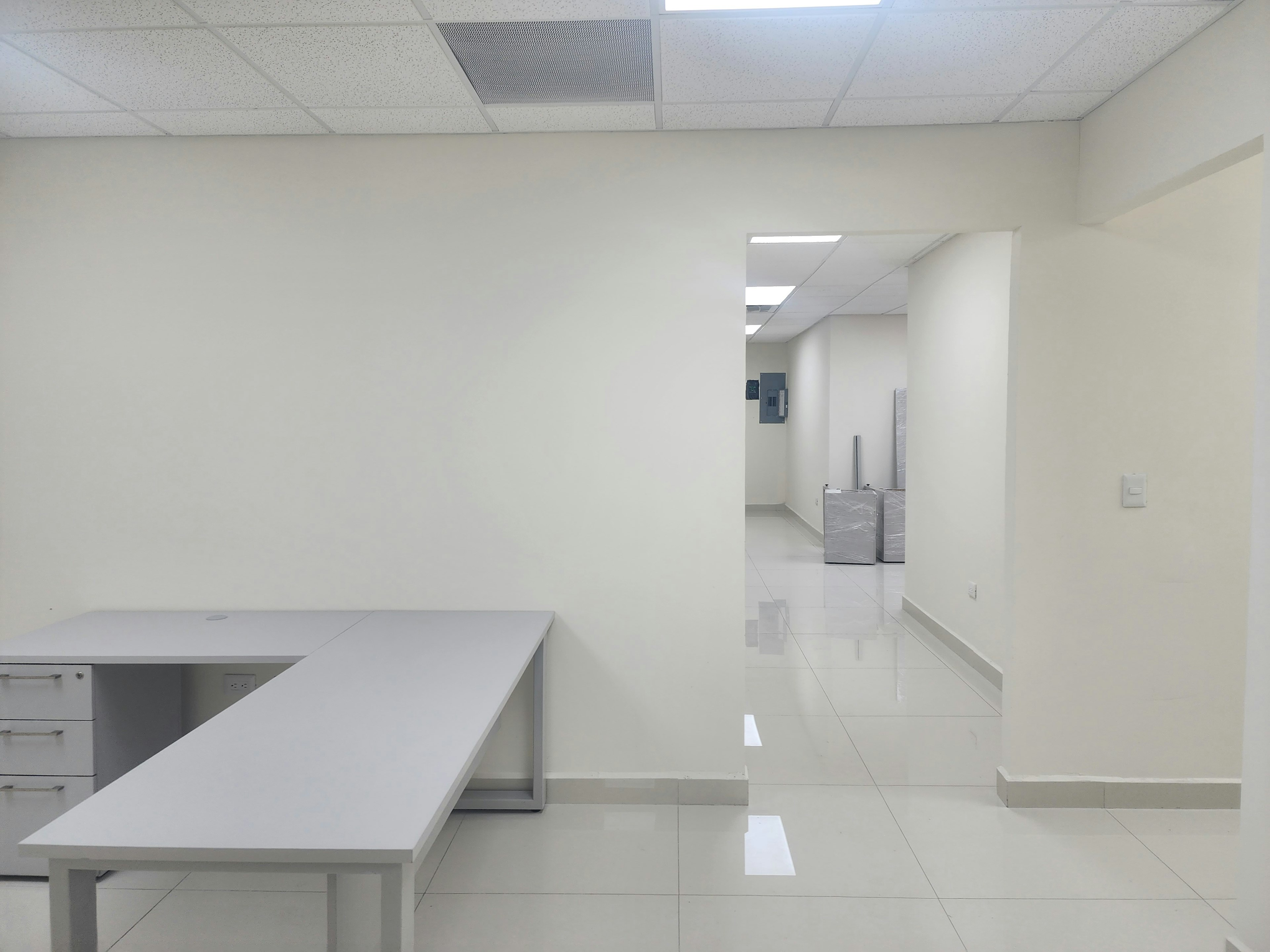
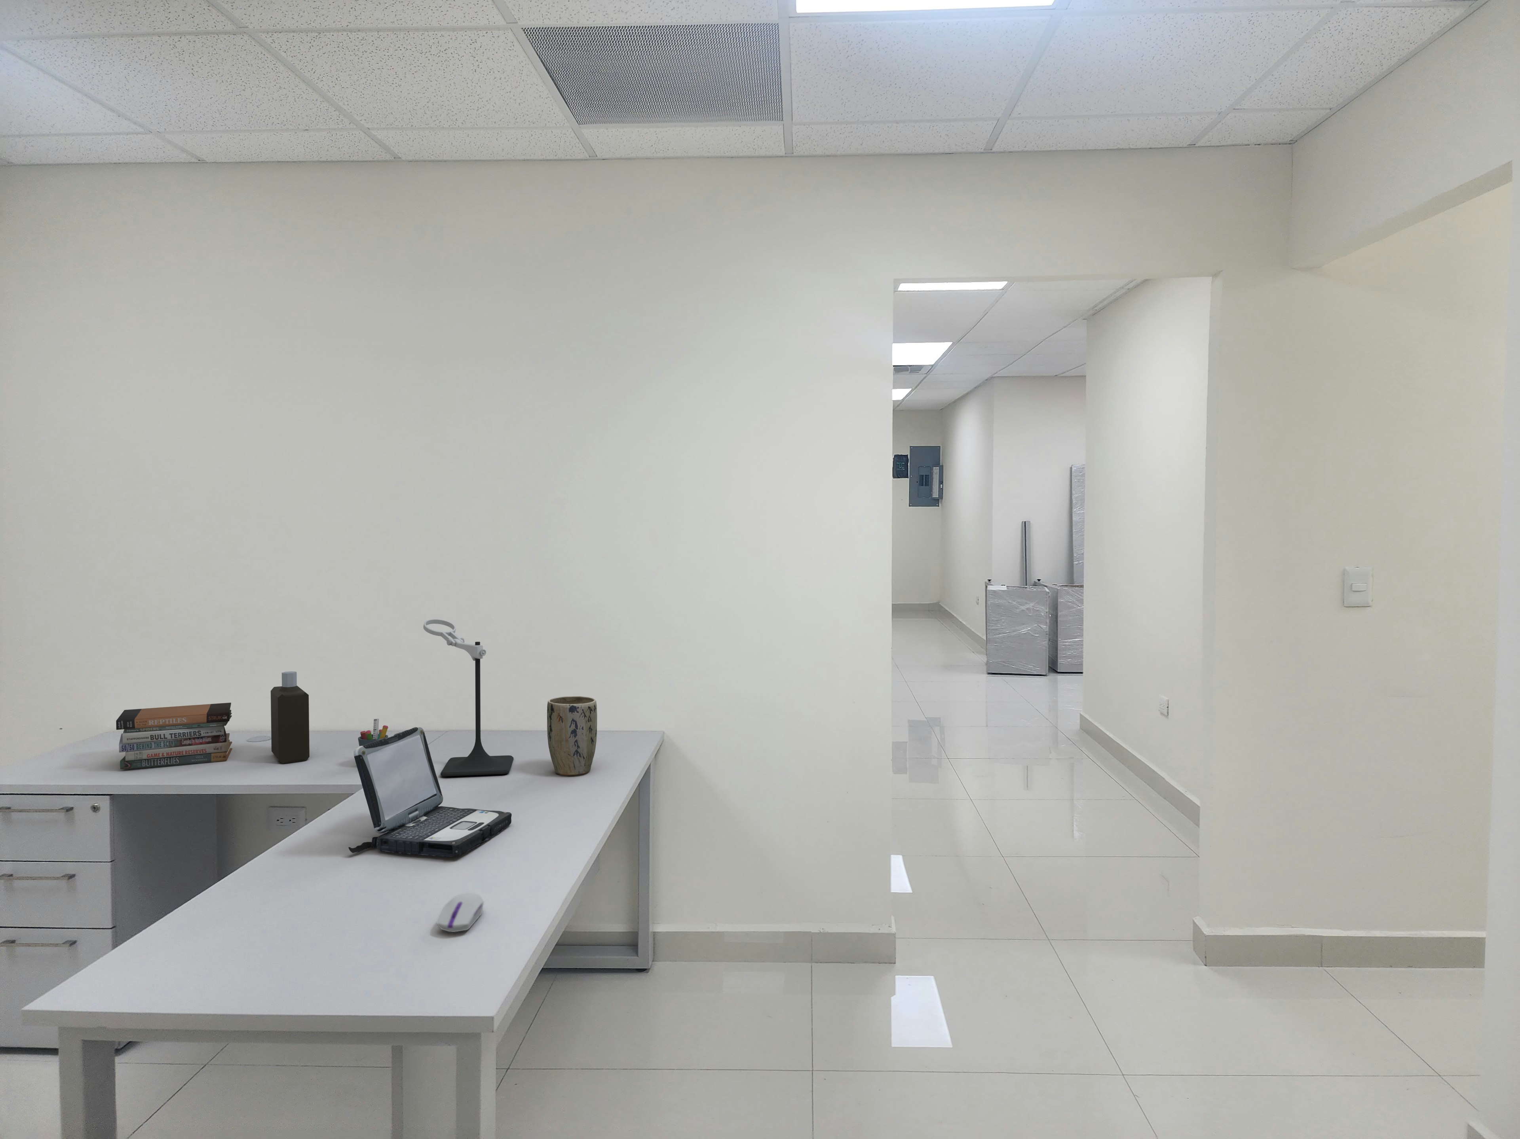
+ plant pot [547,695,597,775]
+ speaker stand [424,619,513,776]
+ pen holder [358,718,389,747]
+ bottle [270,671,310,765]
+ laptop [348,726,512,858]
+ book stack [116,702,232,769]
+ computer mouse [436,893,484,932]
